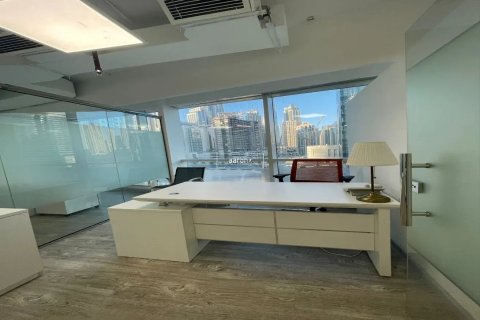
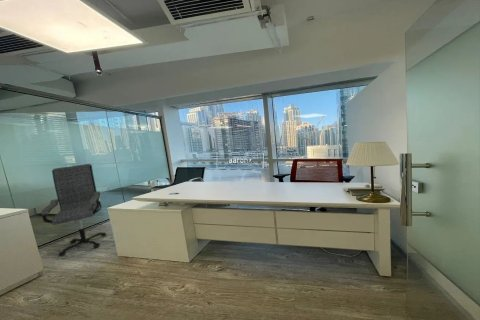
+ office chair [40,163,107,257]
